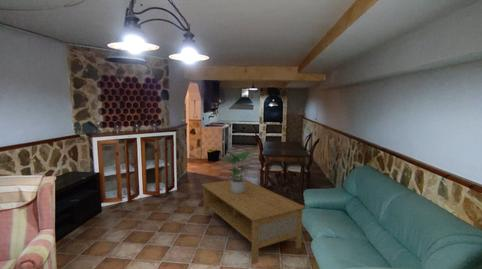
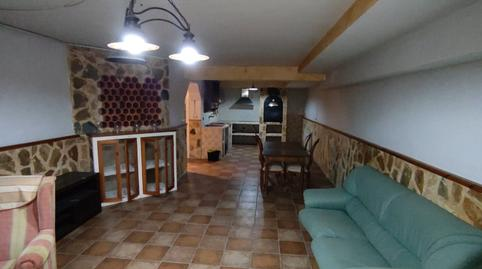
- coffee table [200,177,306,265]
- potted plant [222,150,255,194]
